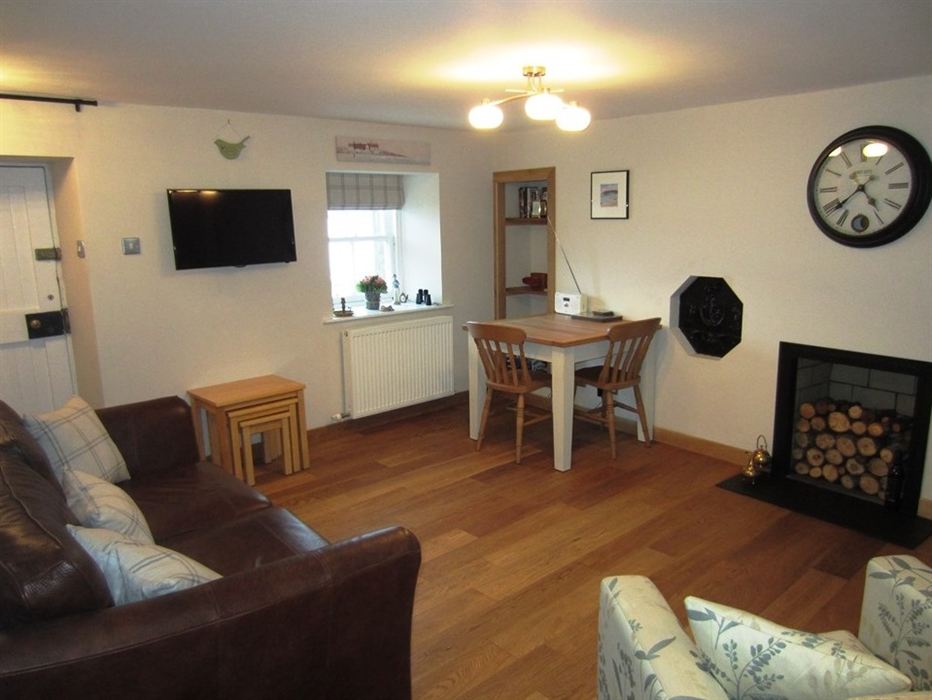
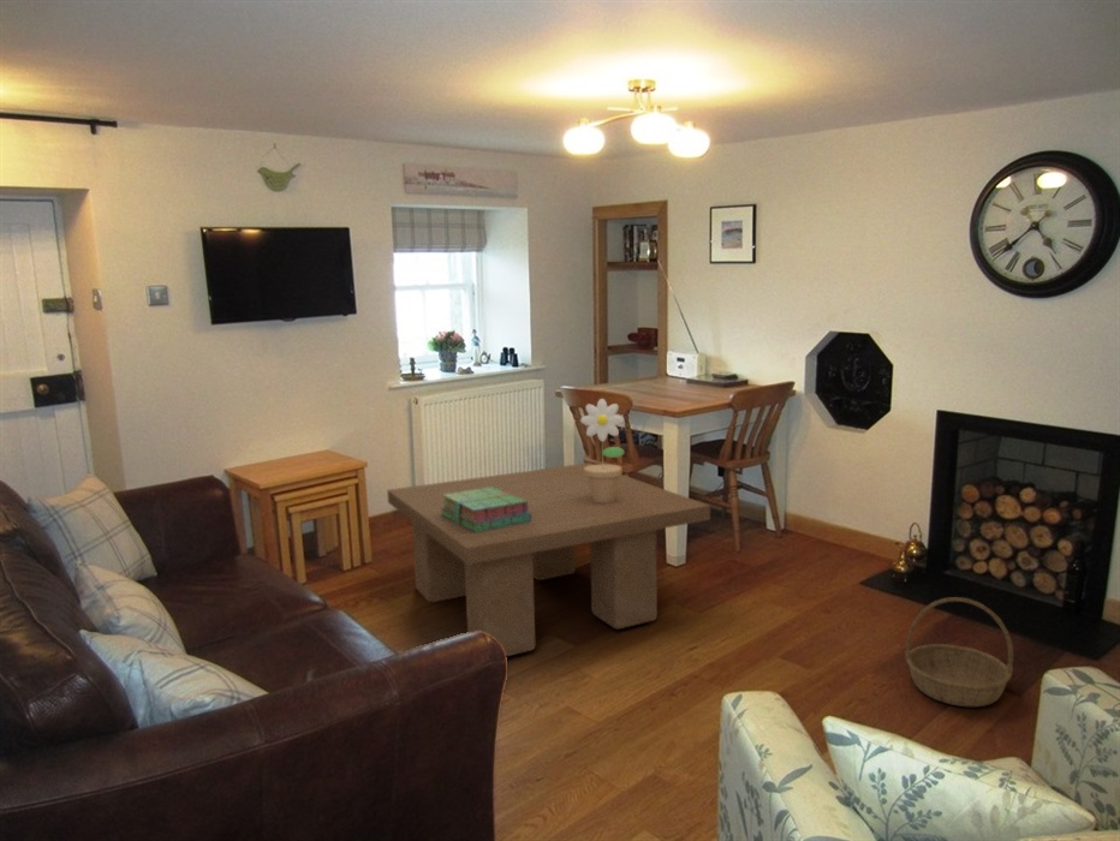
+ basket [904,596,1014,708]
+ stack of books [440,487,531,532]
+ potted flower [579,398,626,502]
+ coffee table [386,461,711,657]
